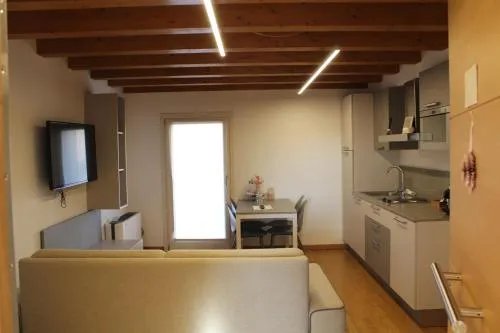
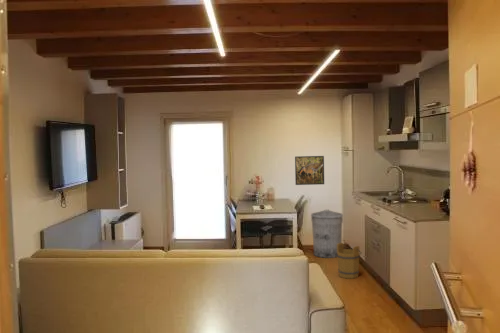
+ bucket [336,242,363,279]
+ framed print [294,155,325,186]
+ trash can [310,208,344,259]
